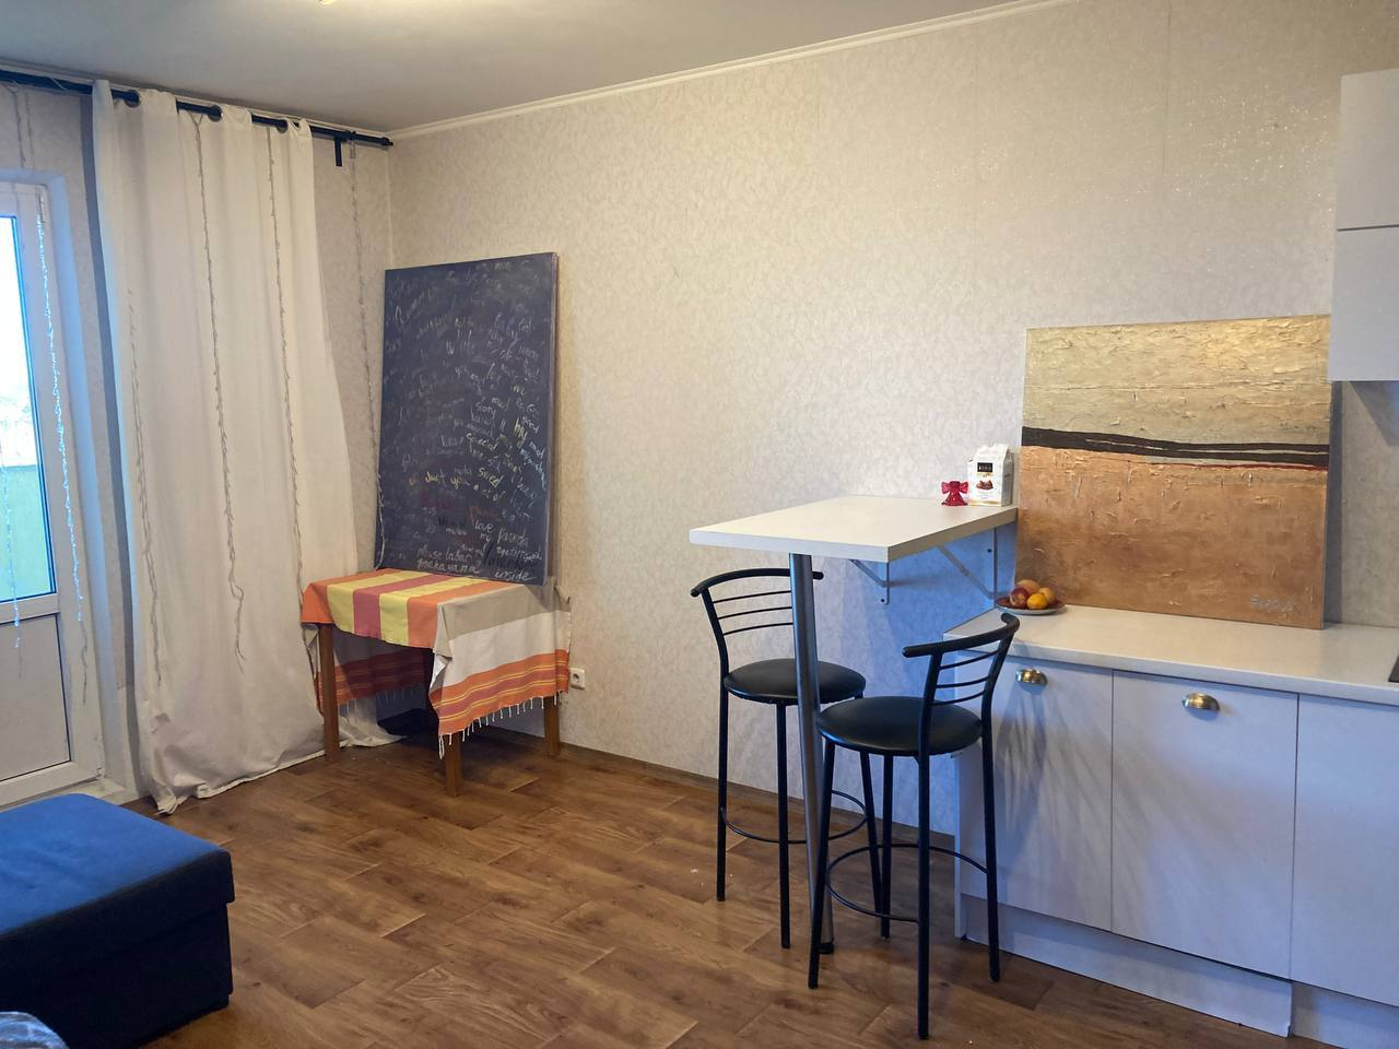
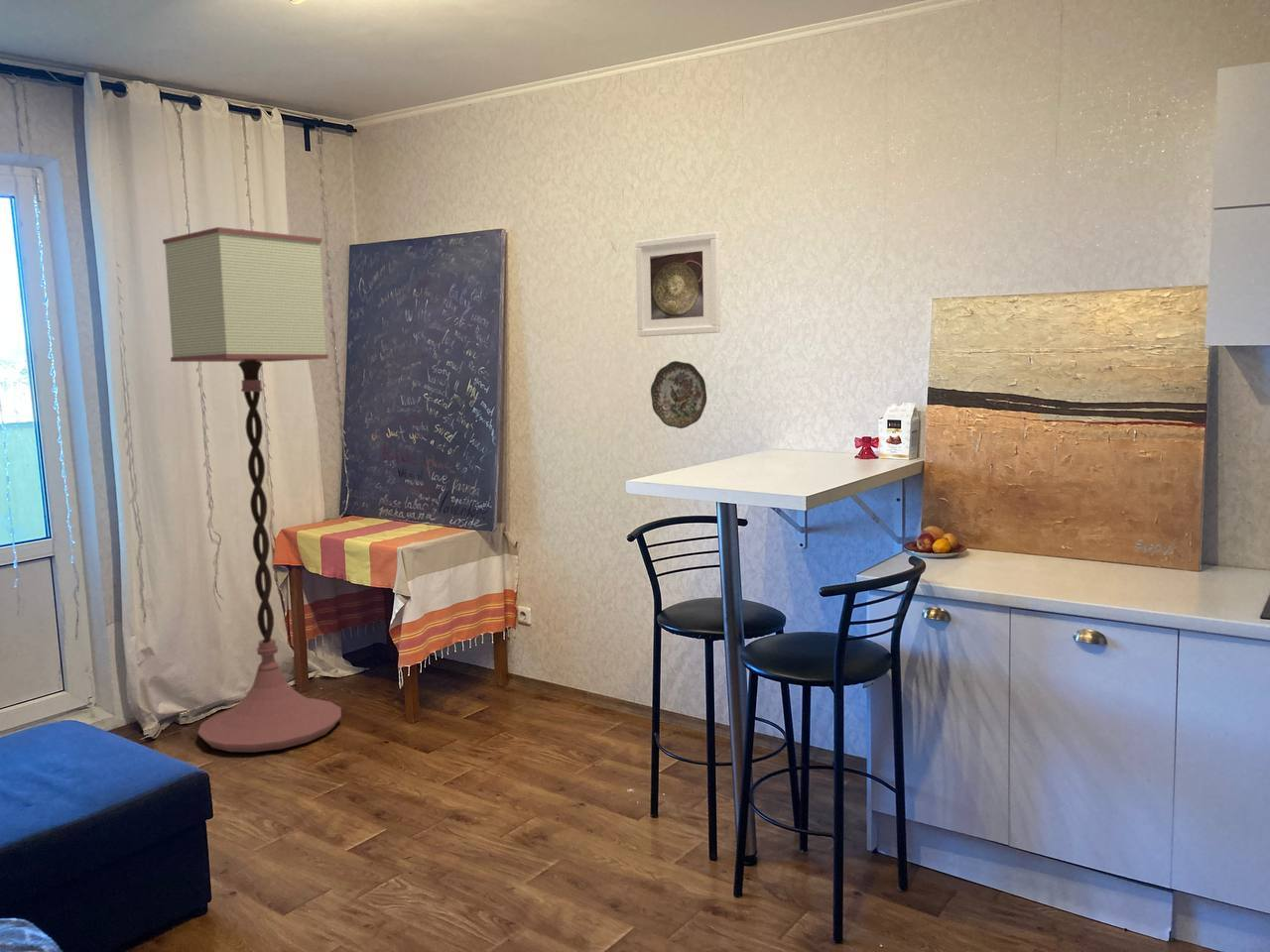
+ decorative plate [650,360,707,429]
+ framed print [635,231,721,338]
+ floor lamp [162,226,342,753]
